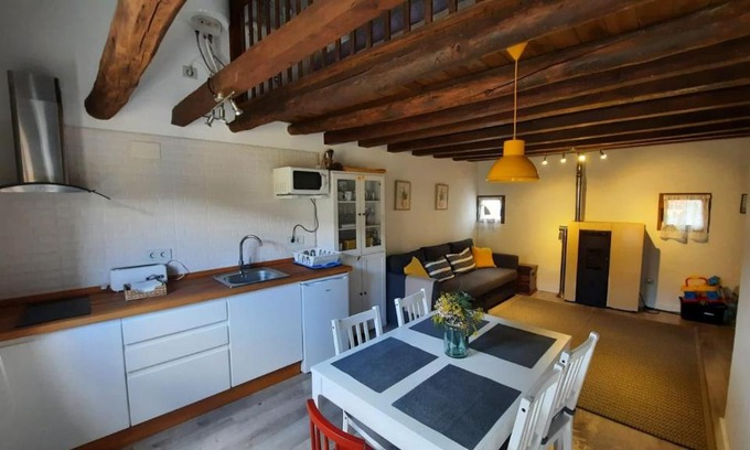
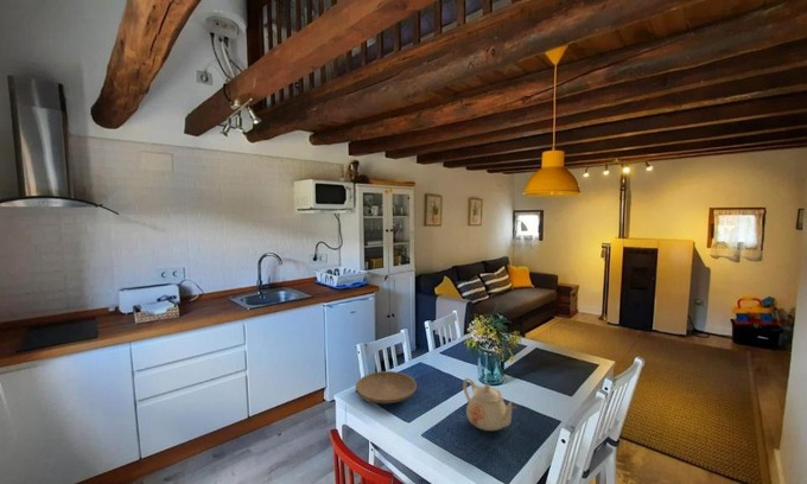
+ teapot [462,377,516,432]
+ plate [355,370,418,405]
